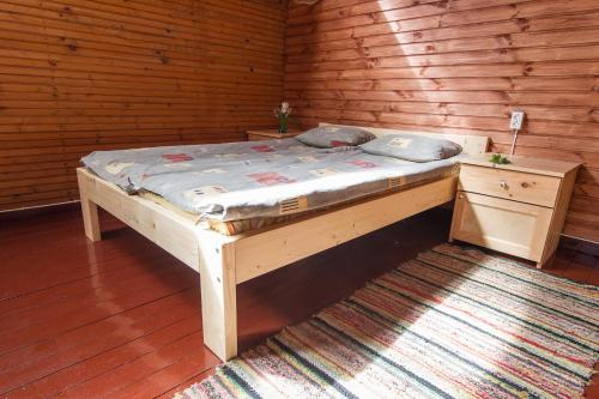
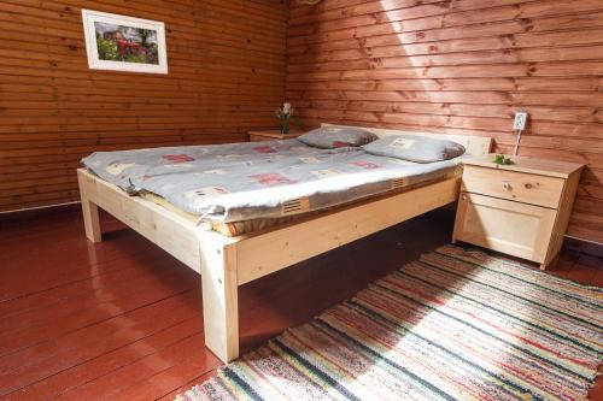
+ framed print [81,8,169,75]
